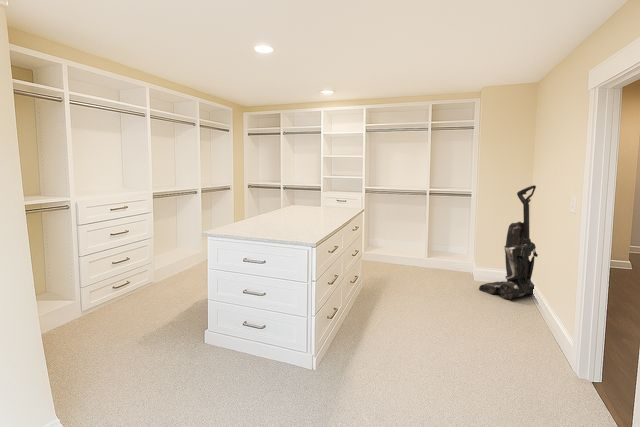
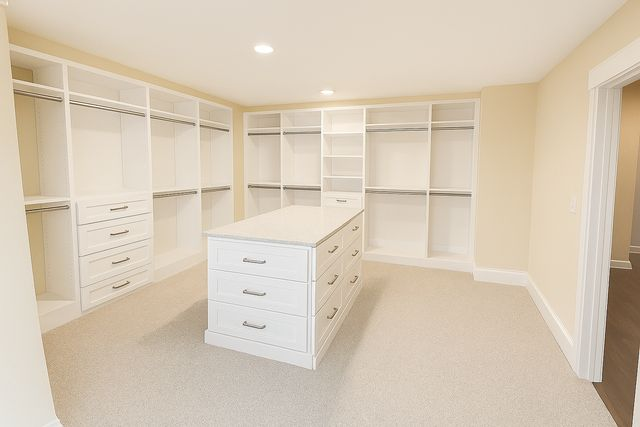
- vacuum cleaner [478,184,539,300]
